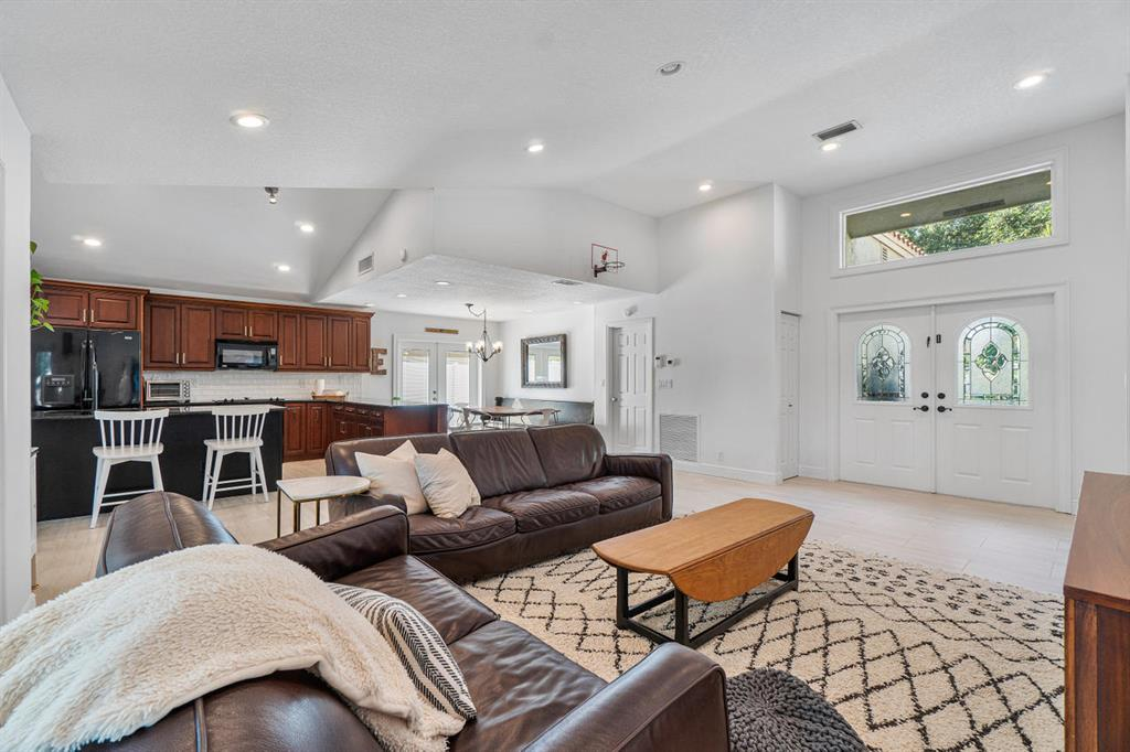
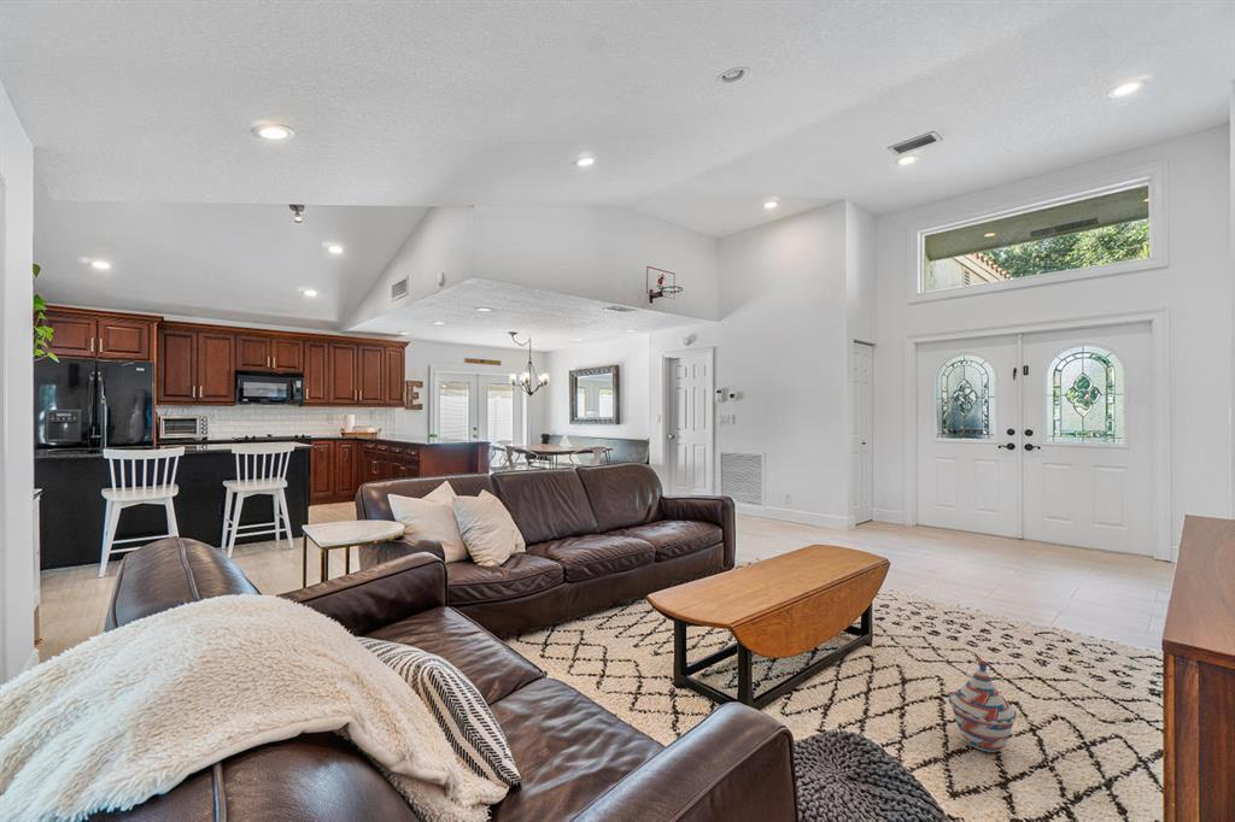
+ woven basket [947,659,1018,753]
